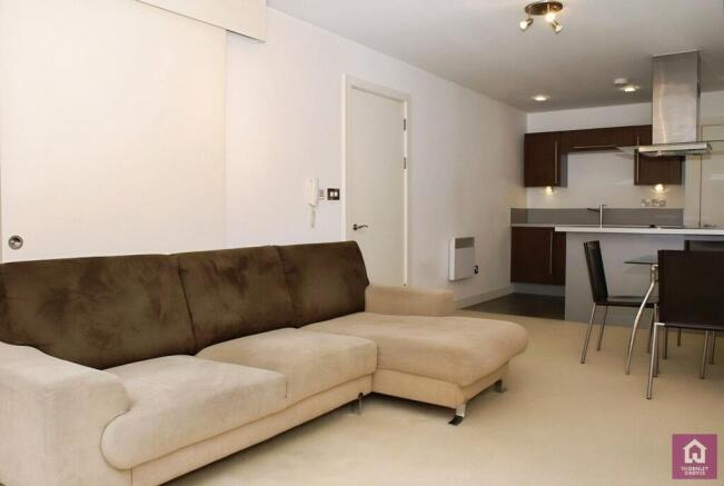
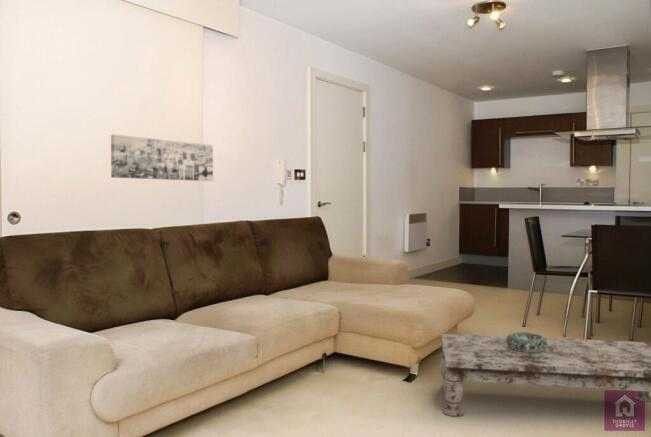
+ coffee table [439,333,651,417]
+ wall art [110,134,214,182]
+ decorative bowl [506,331,547,352]
